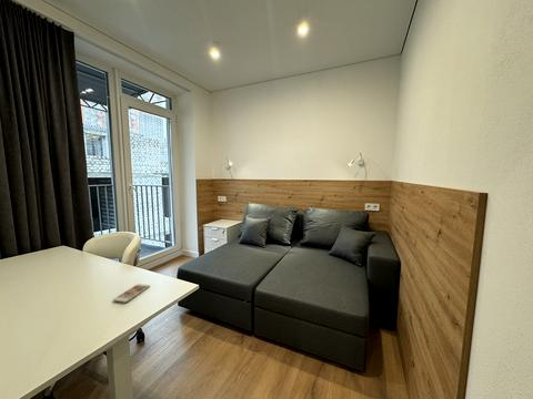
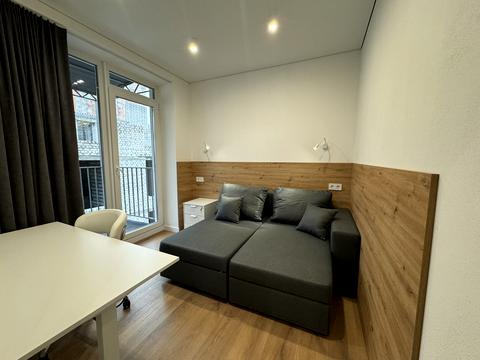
- smartphone [112,283,151,304]
